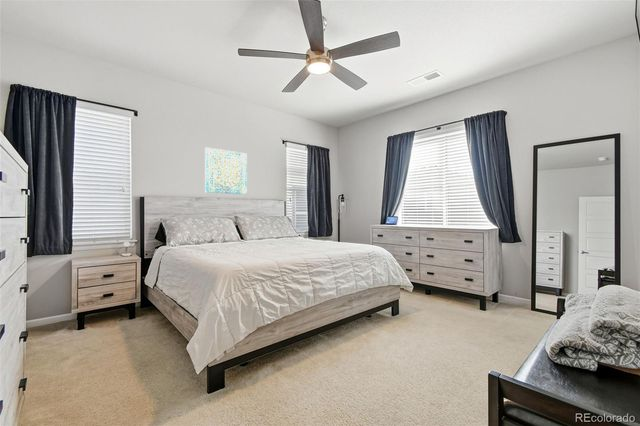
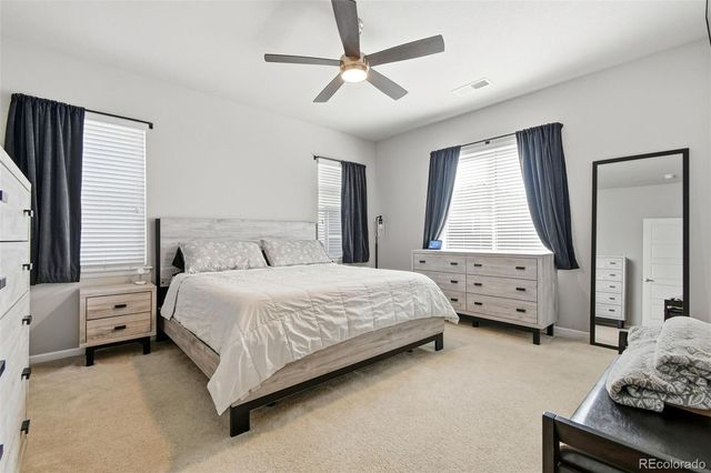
- wall art [204,146,248,195]
